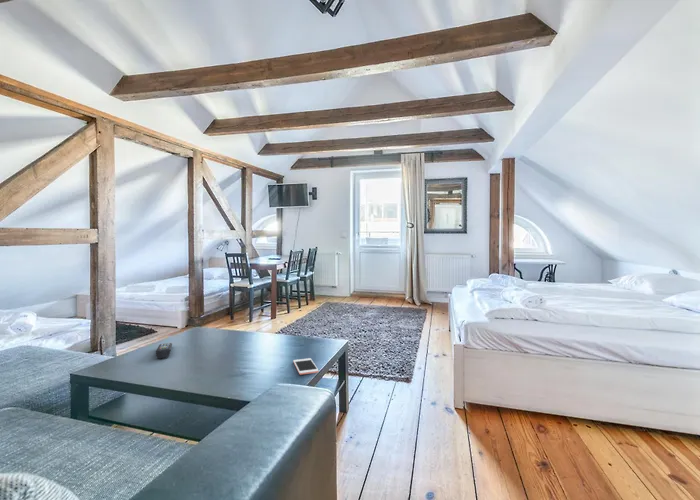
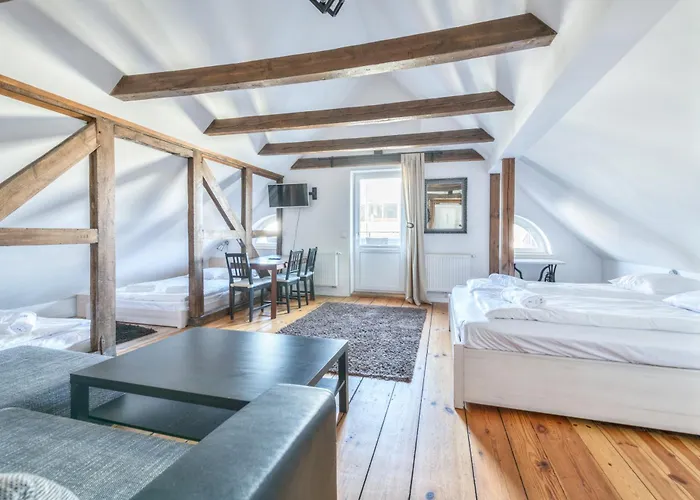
- remote control [155,342,173,359]
- cell phone [292,357,320,376]
